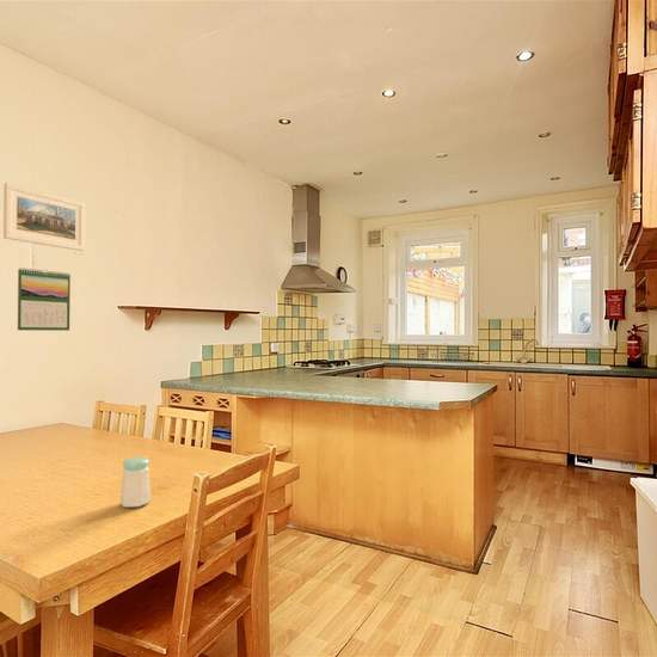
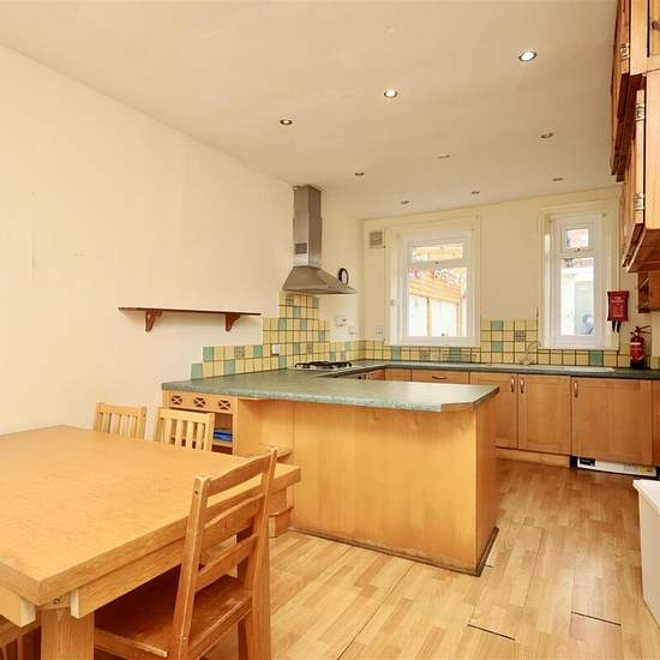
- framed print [2,182,86,252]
- salt shaker [119,455,152,509]
- calendar [17,266,72,332]
